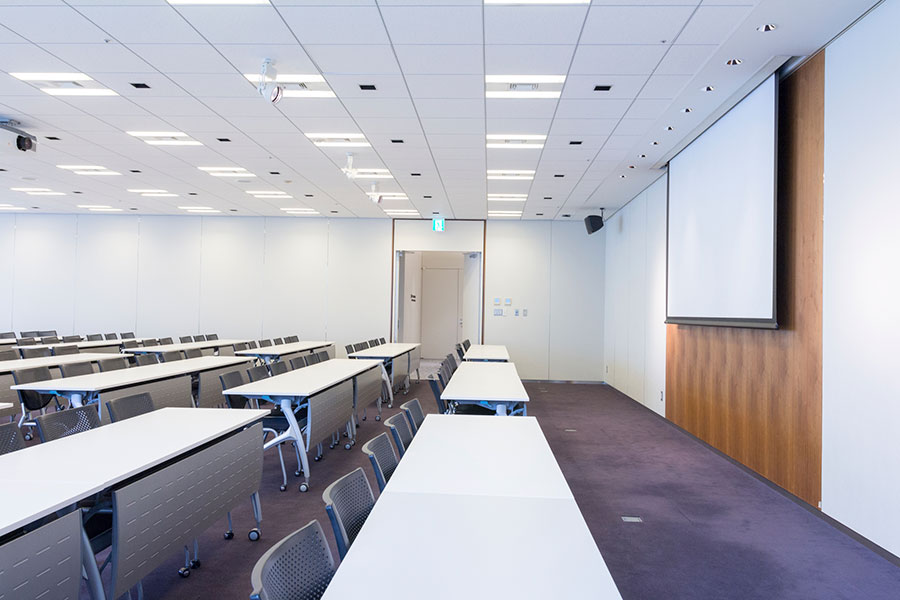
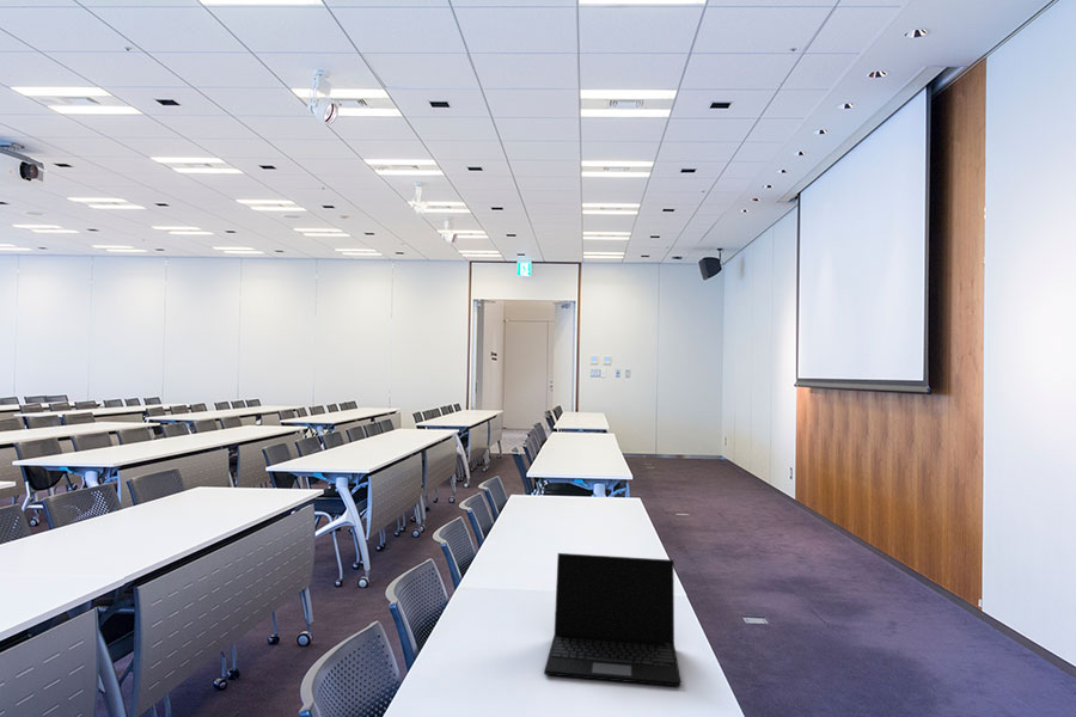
+ laptop [543,552,683,687]
